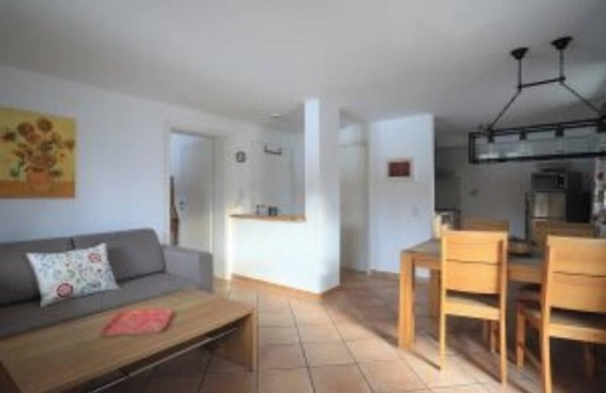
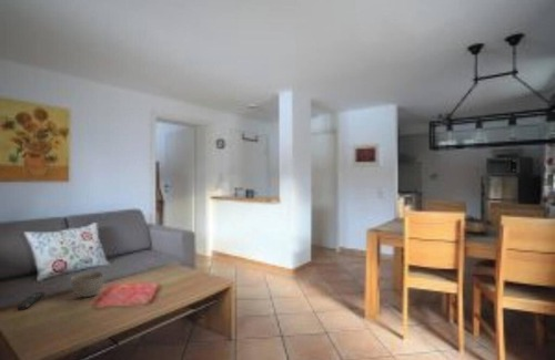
+ bowl [69,270,105,298]
+ remote control [16,290,46,311]
